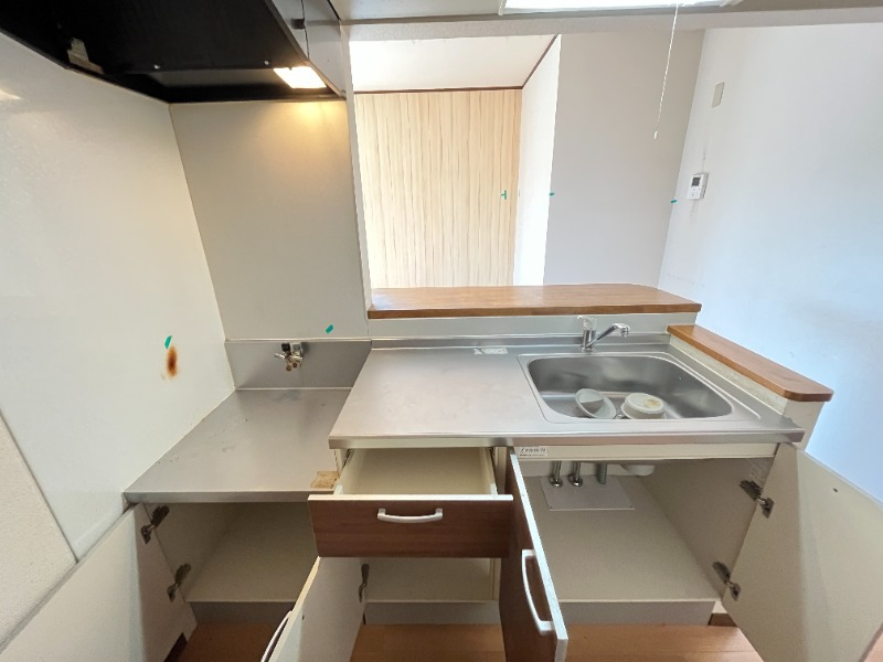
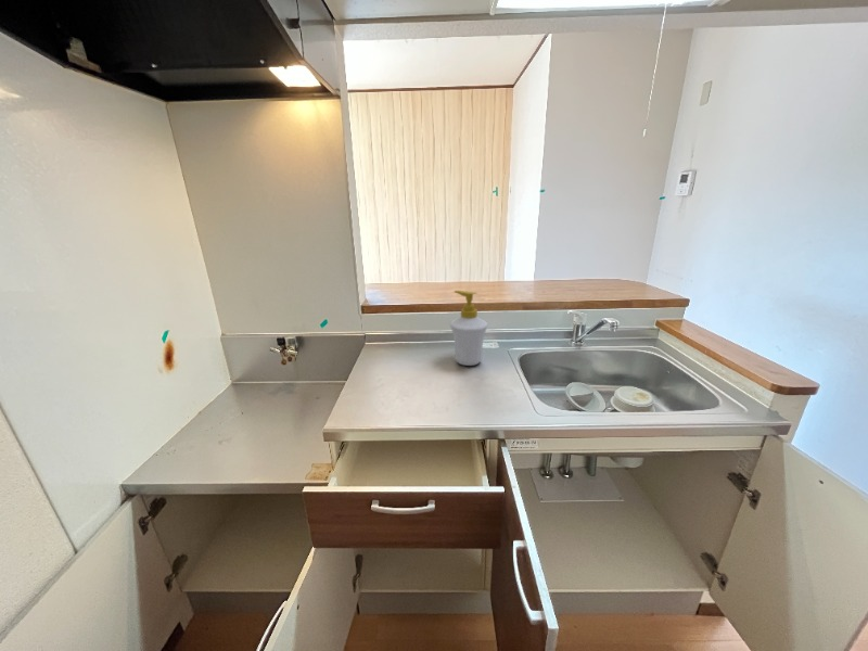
+ soap bottle [449,290,489,367]
